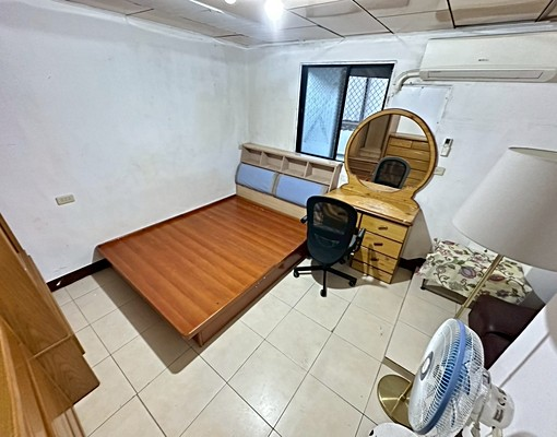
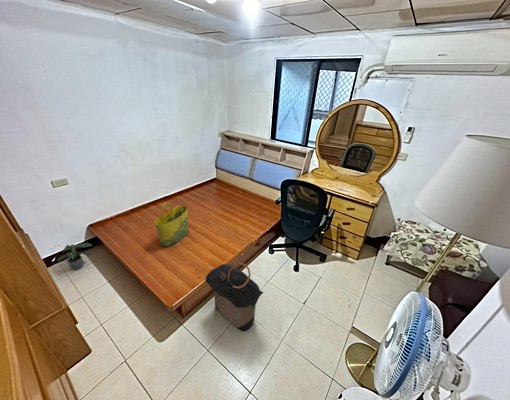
+ potted plant [56,241,93,270]
+ laundry hamper [205,262,265,332]
+ tote bag [153,202,190,247]
